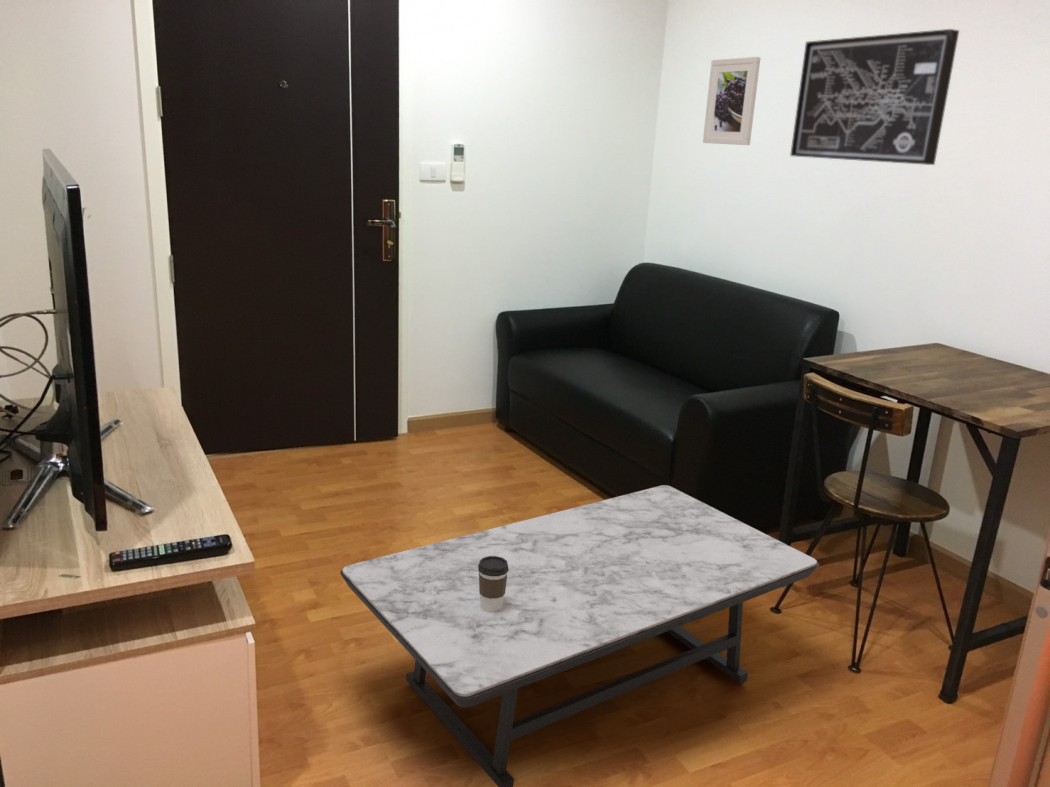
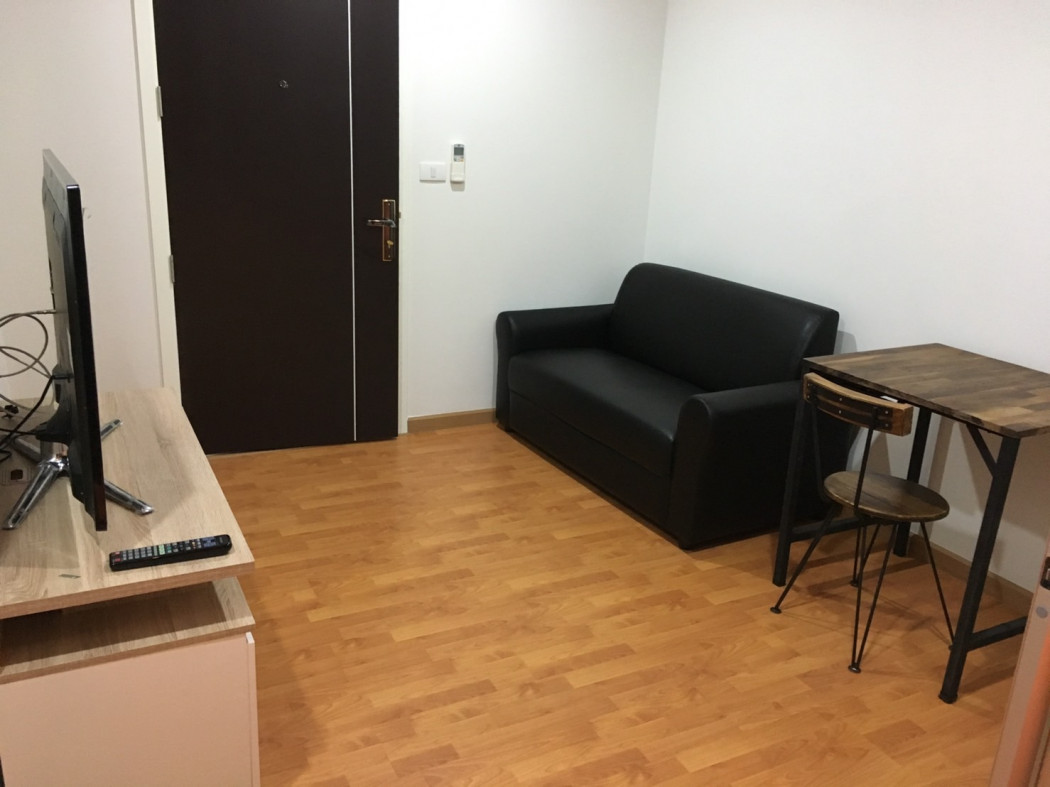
- coffee table [339,484,820,787]
- wall art [789,28,960,166]
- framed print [702,56,761,146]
- coffee cup [478,556,509,612]
